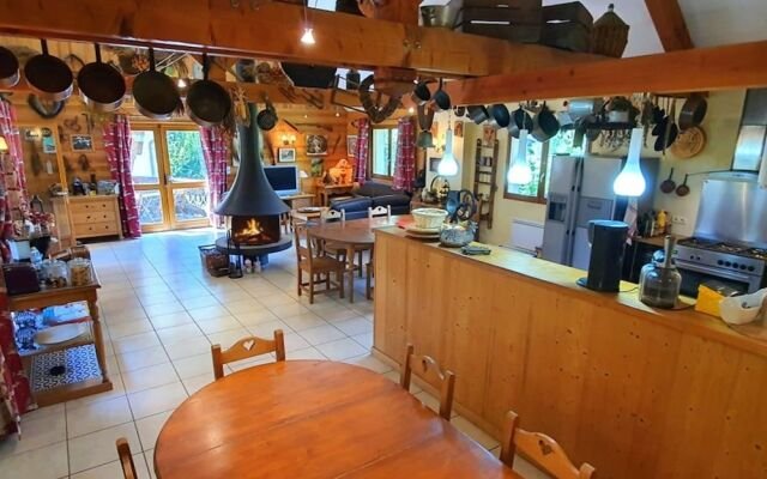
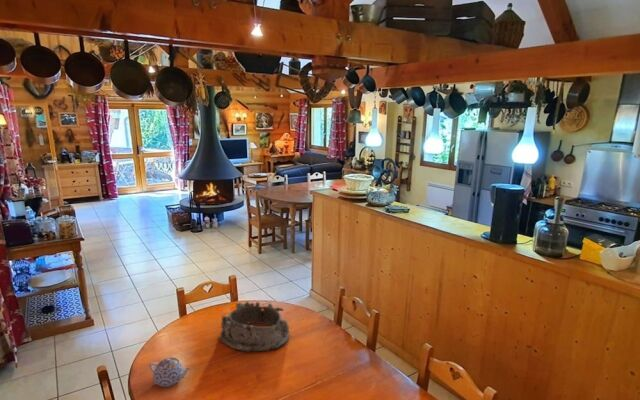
+ teapot [148,357,192,388]
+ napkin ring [219,300,290,352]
